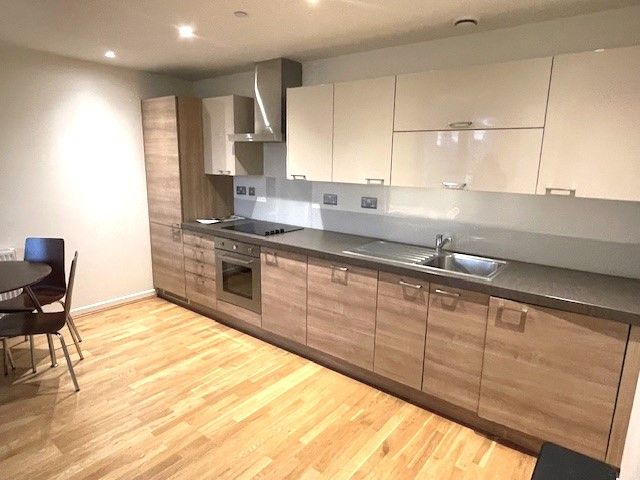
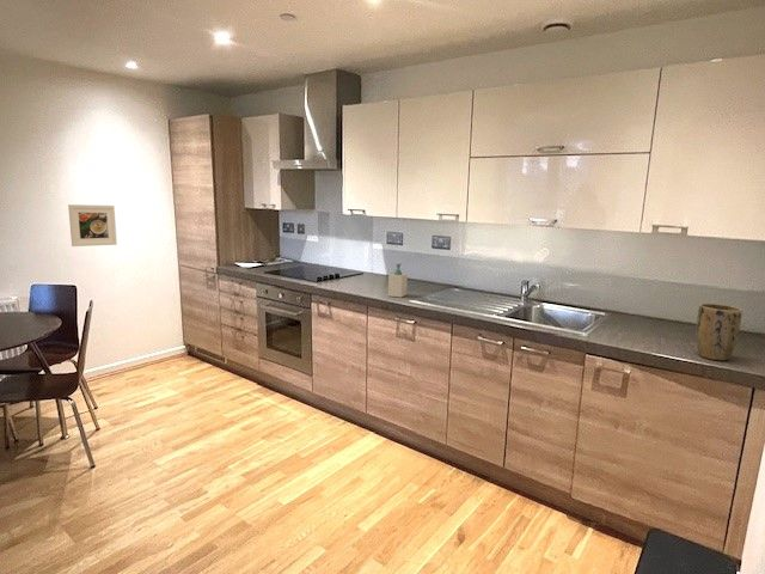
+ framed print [67,203,118,248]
+ plant pot [694,303,743,361]
+ soap bottle [387,263,409,299]
